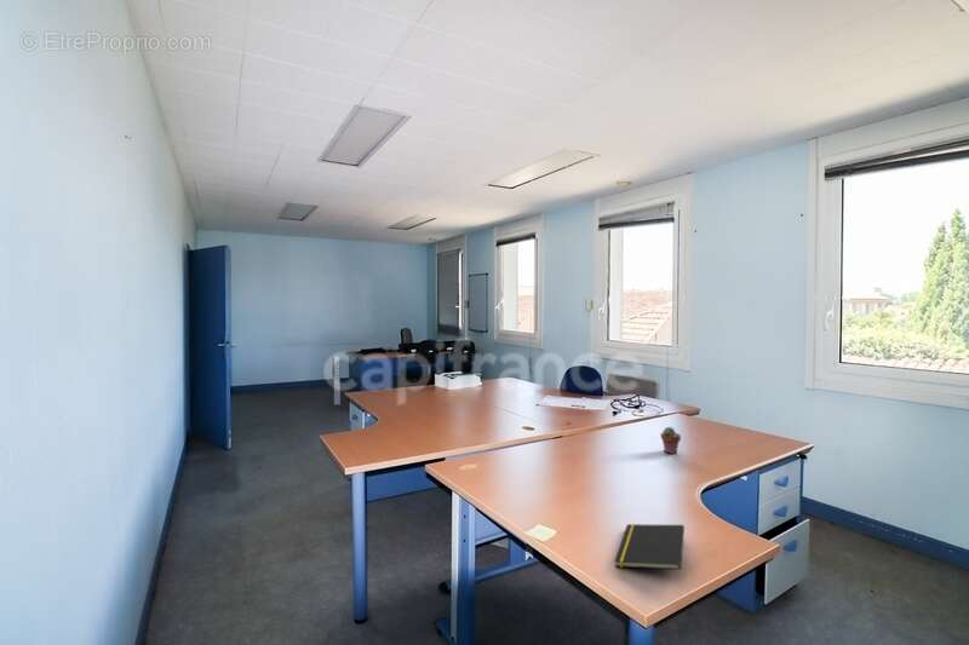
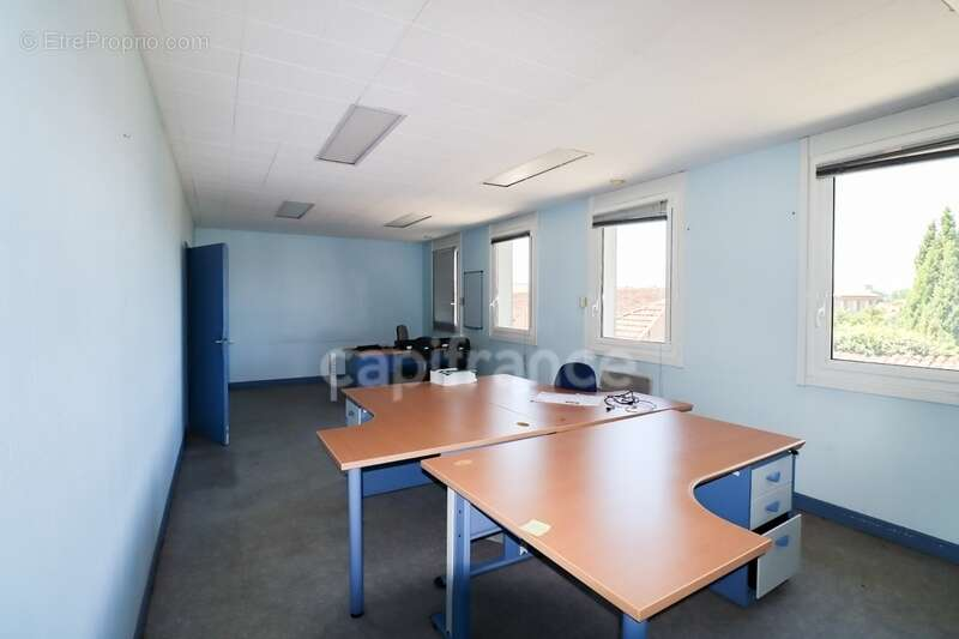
- potted succulent [659,426,682,455]
- notepad [613,523,686,571]
